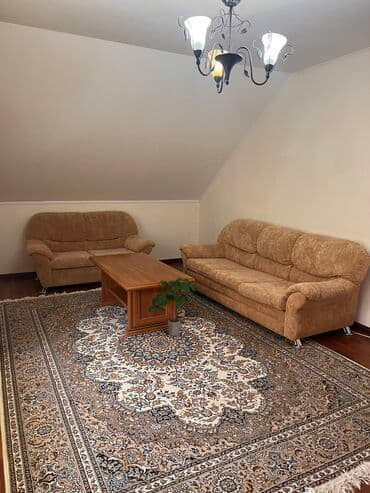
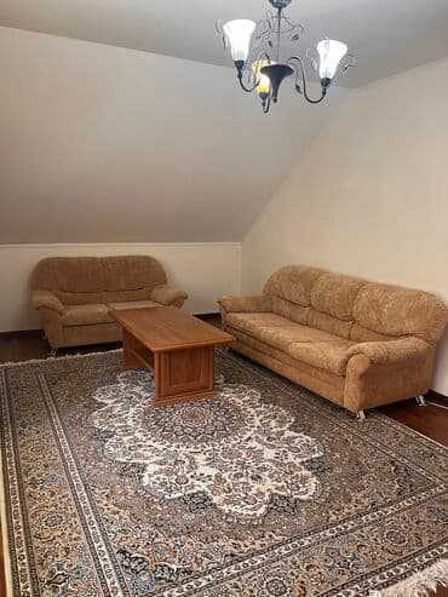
- potted plant [147,277,197,337]
